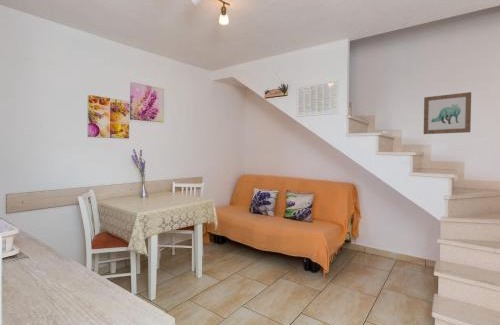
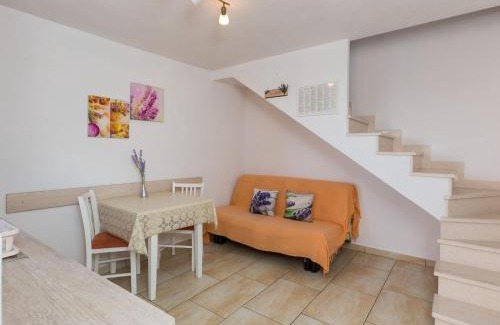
- wall art [423,91,472,135]
